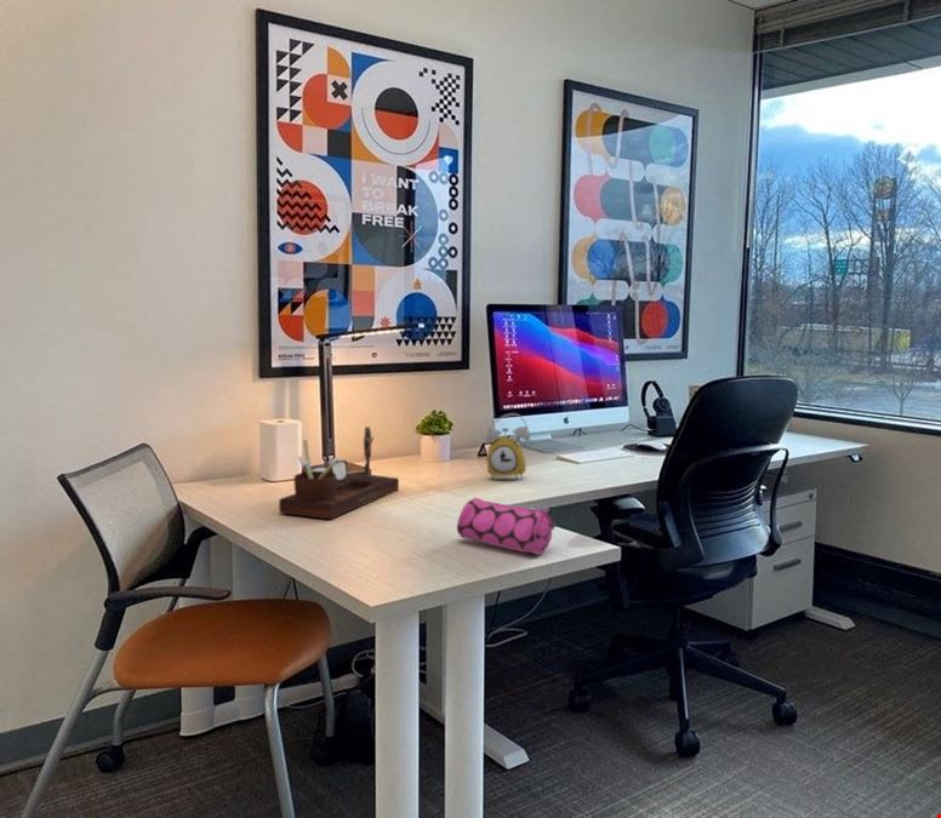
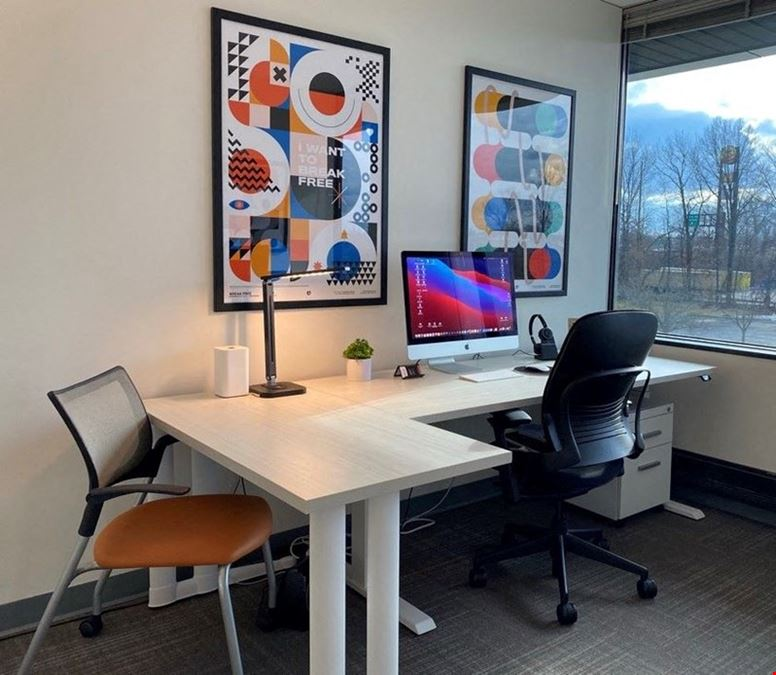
- pencil case [456,497,559,556]
- alarm clock [485,412,531,481]
- desk organizer [278,425,400,520]
